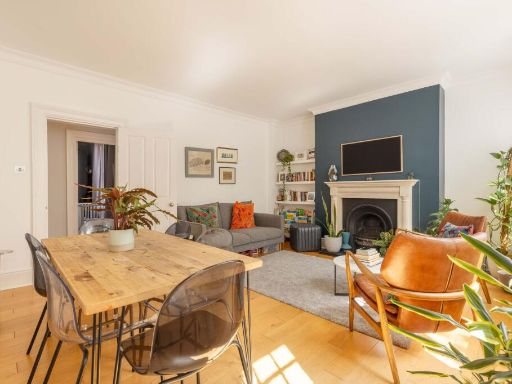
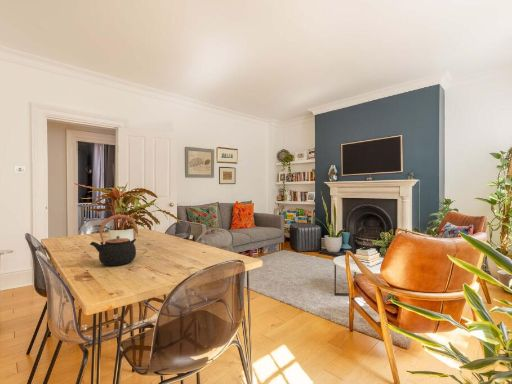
+ teapot [89,214,138,267]
